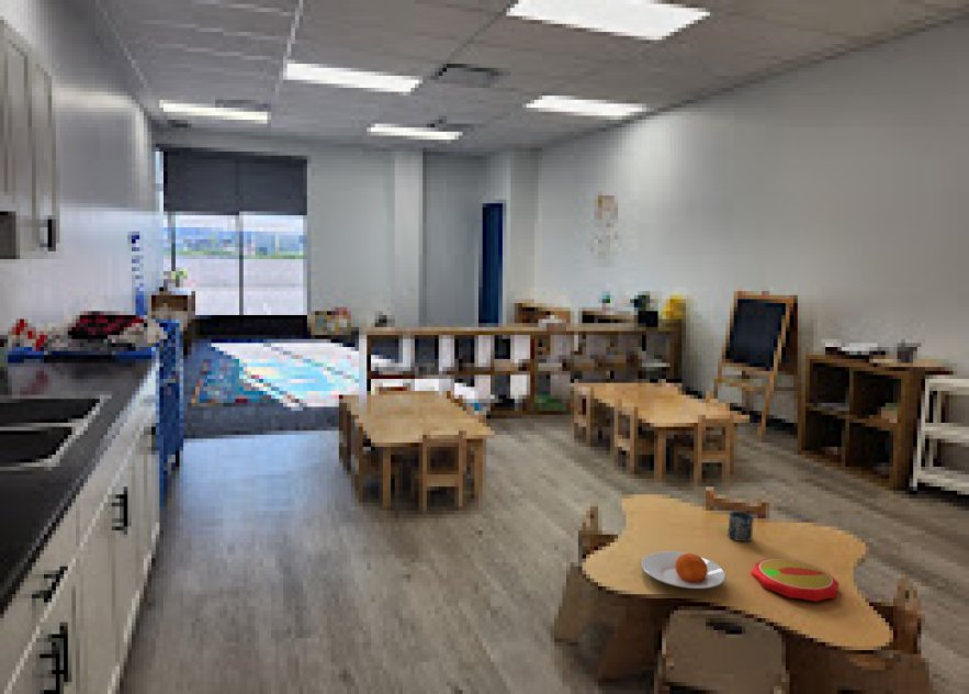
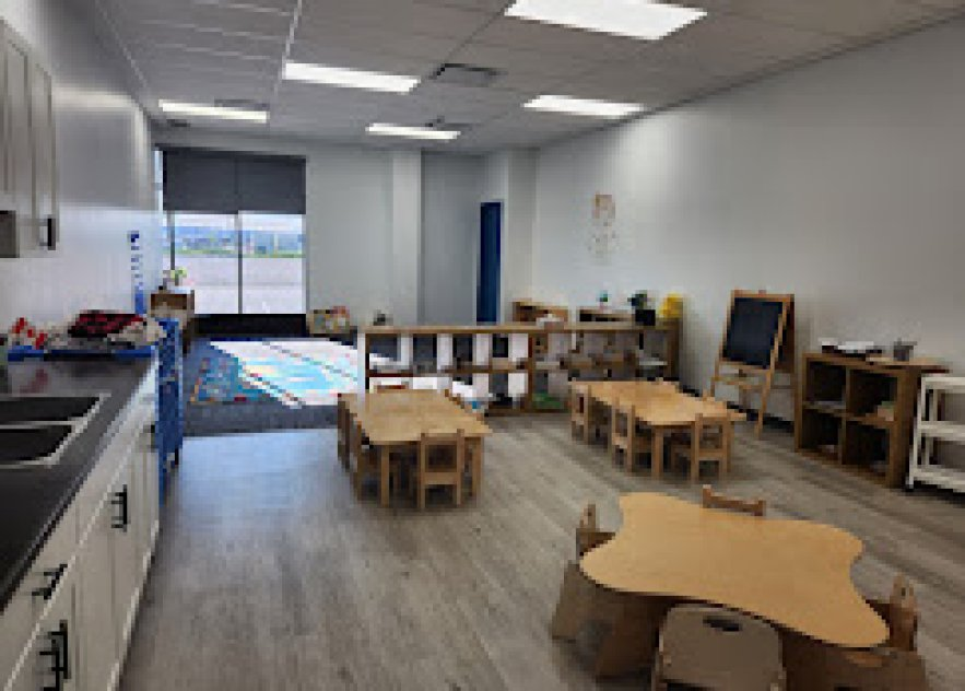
- plate [751,557,840,603]
- cup [726,511,755,542]
- plate [640,550,726,590]
